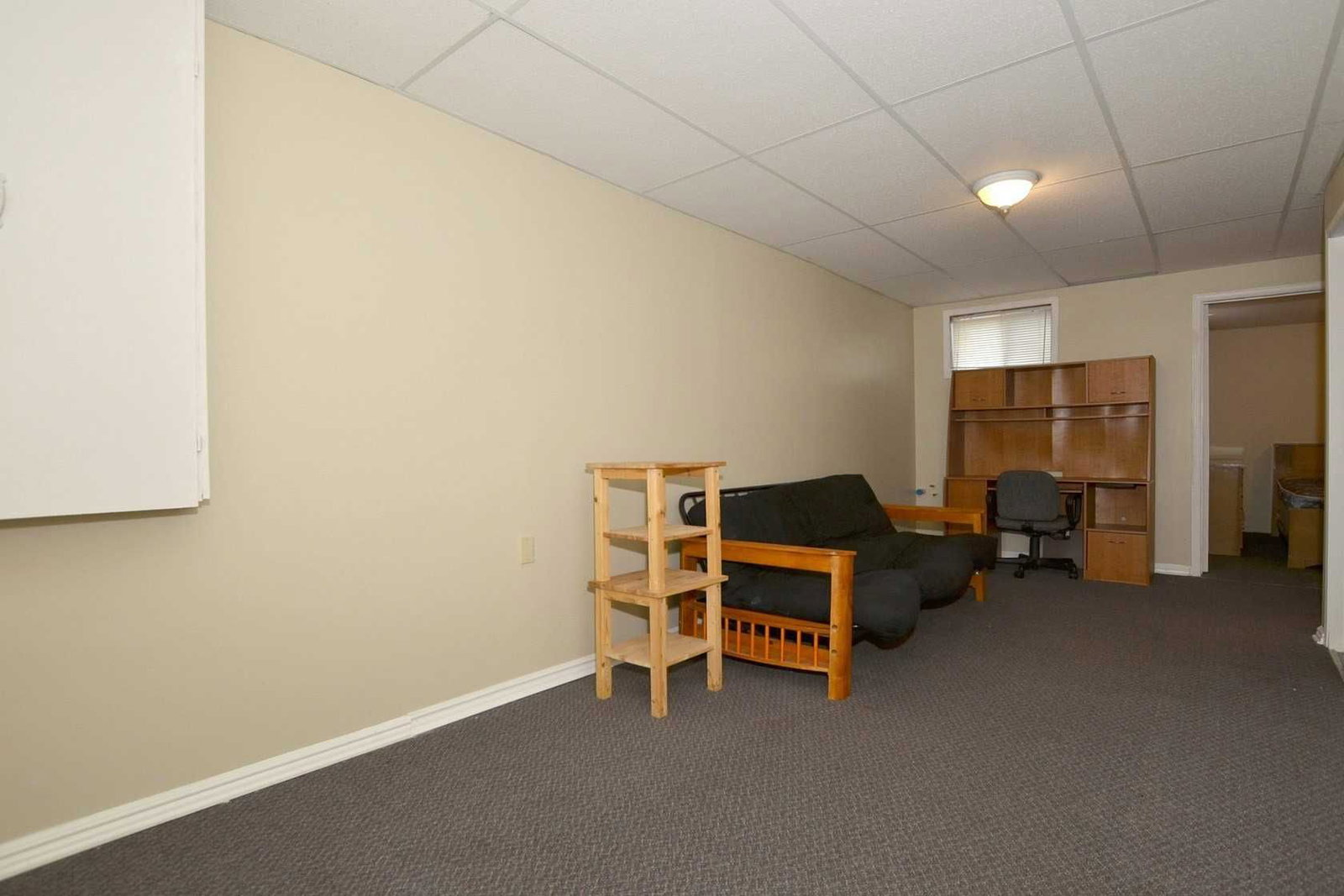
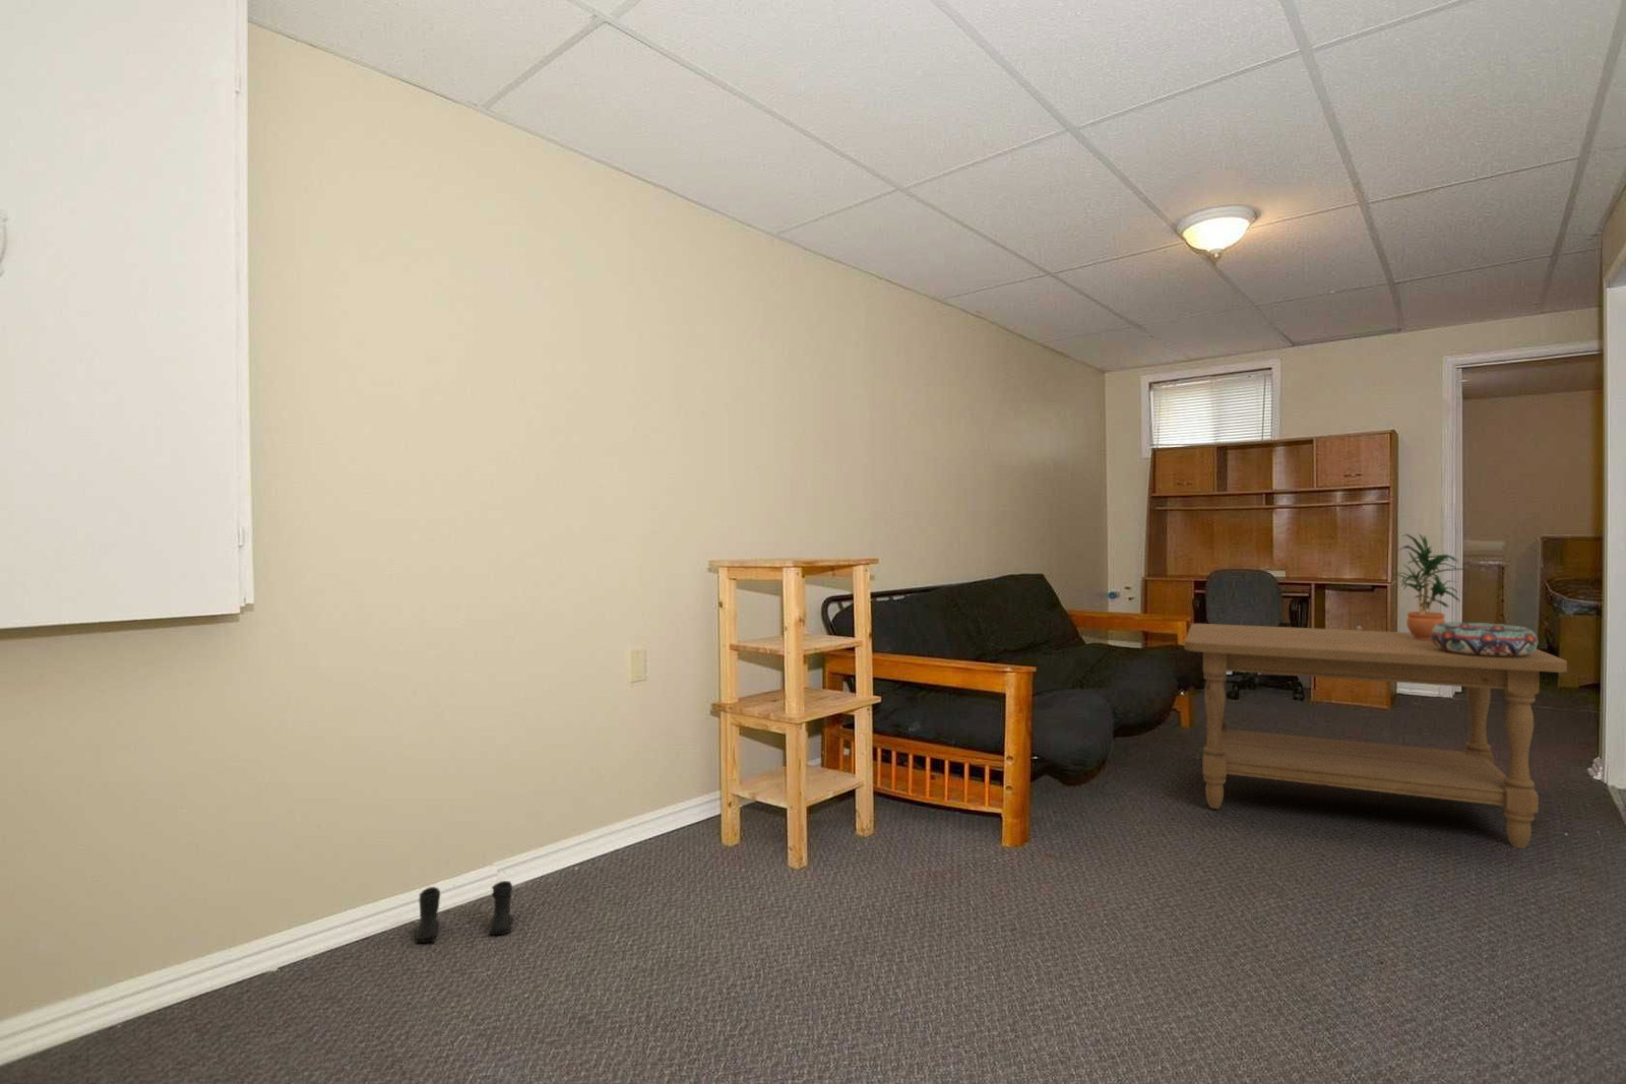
+ potted plant [1393,532,1468,640]
+ boots [414,880,514,945]
+ coffee table [1184,623,1568,849]
+ decorative bowl [1431,621,1540,656]
